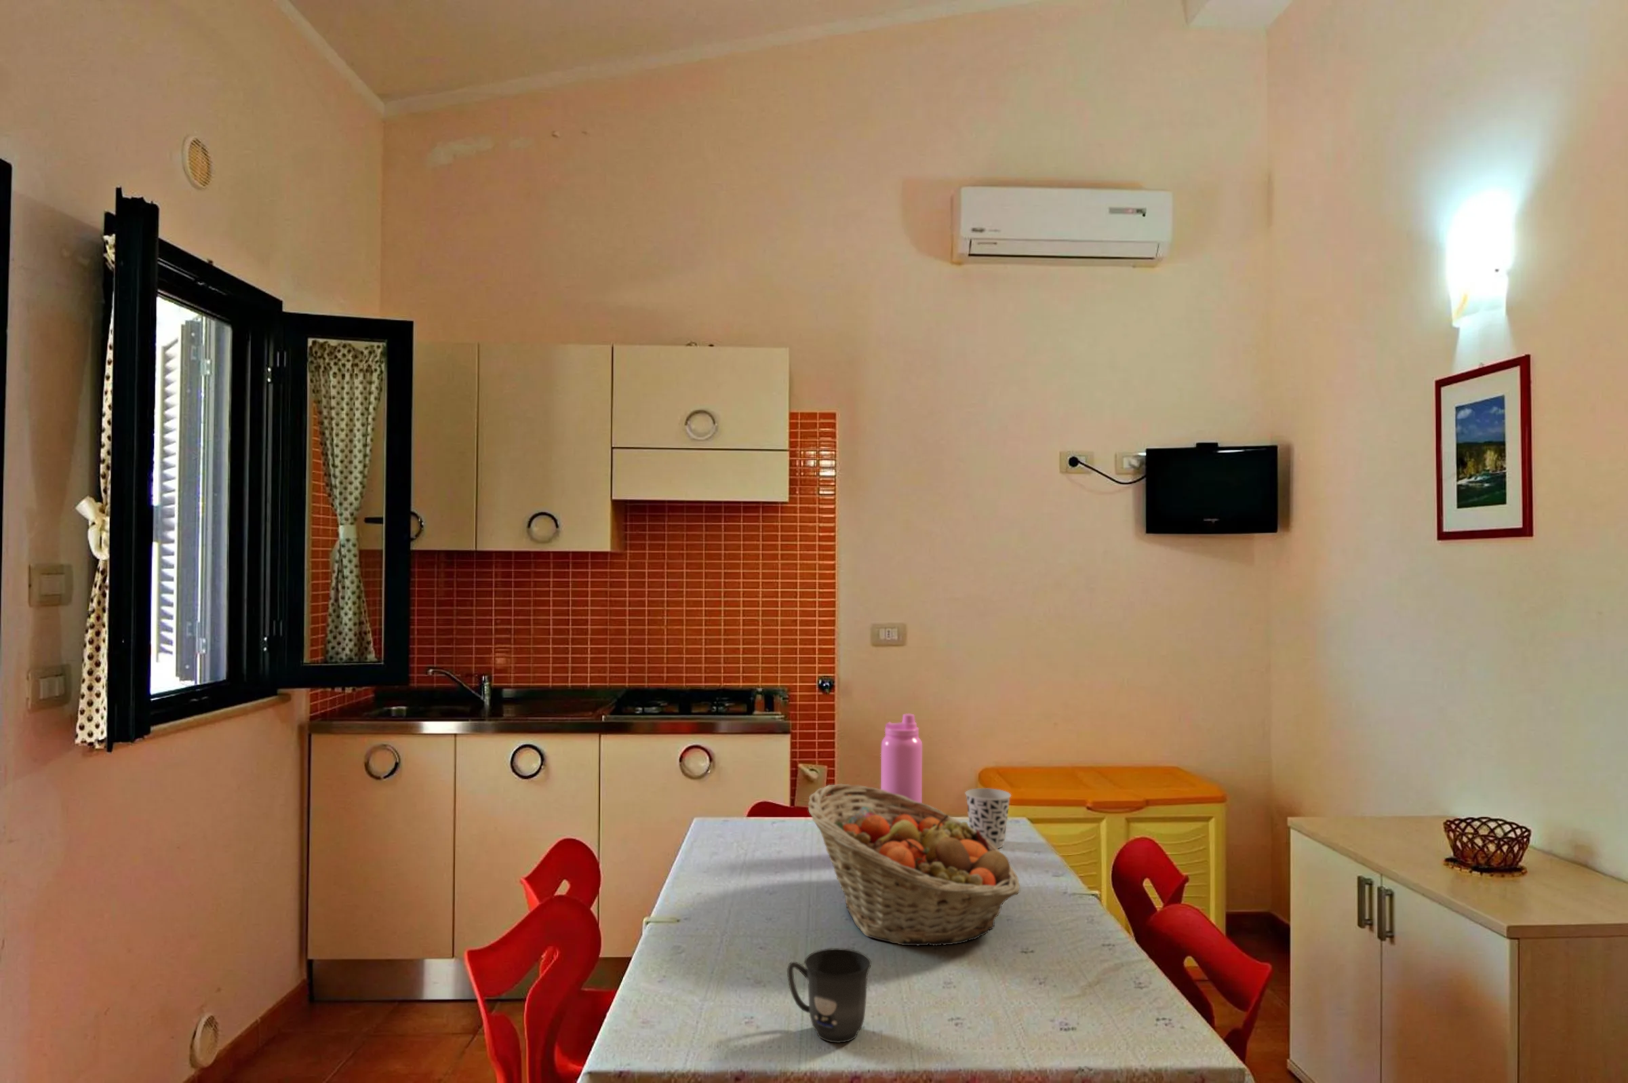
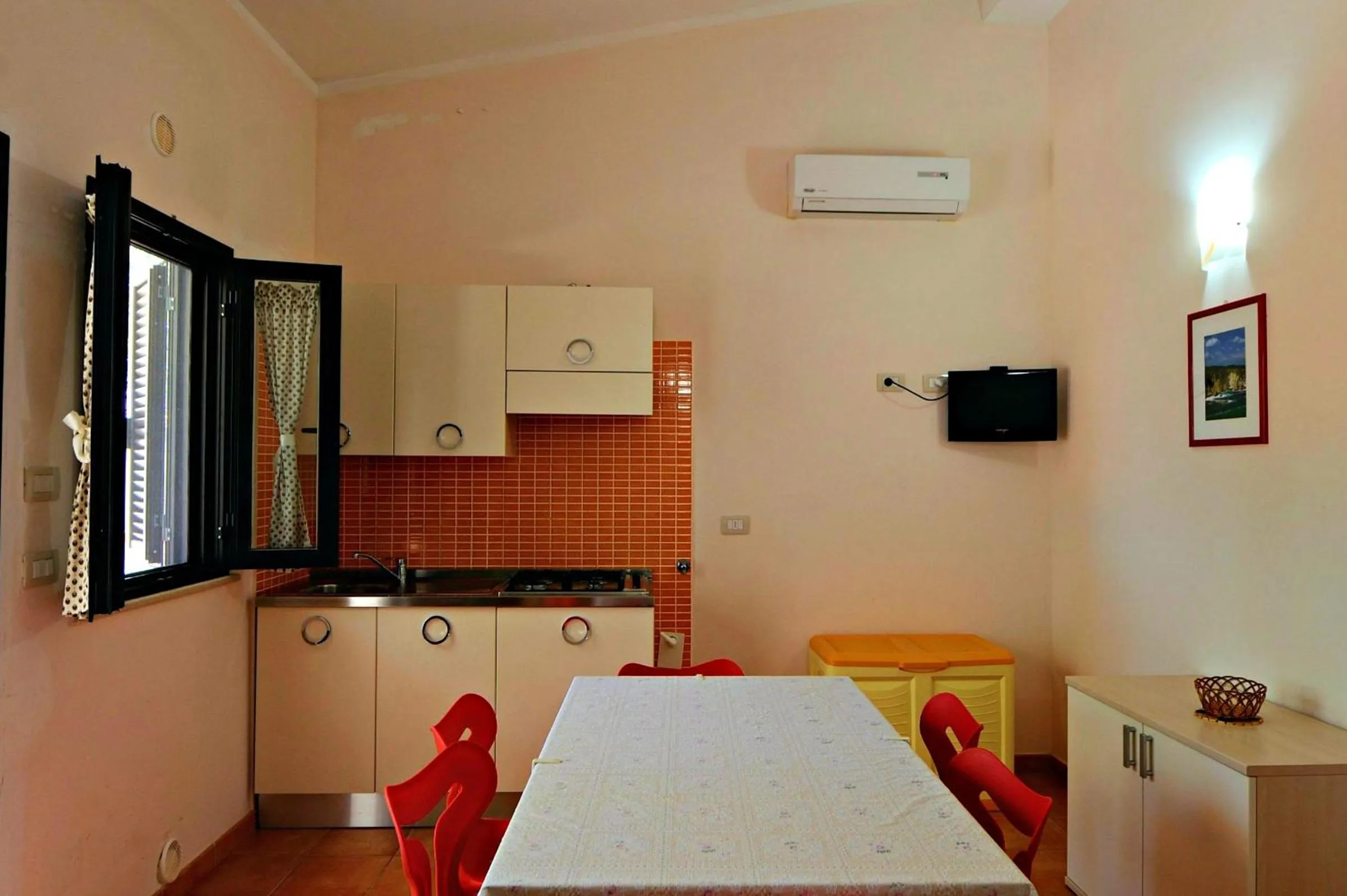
- cup [964,787,1012,849]
- water bottle [880,713,923,804]
- mug [787,948,871,1043]
- fruit basket [807,783,1020,946]
